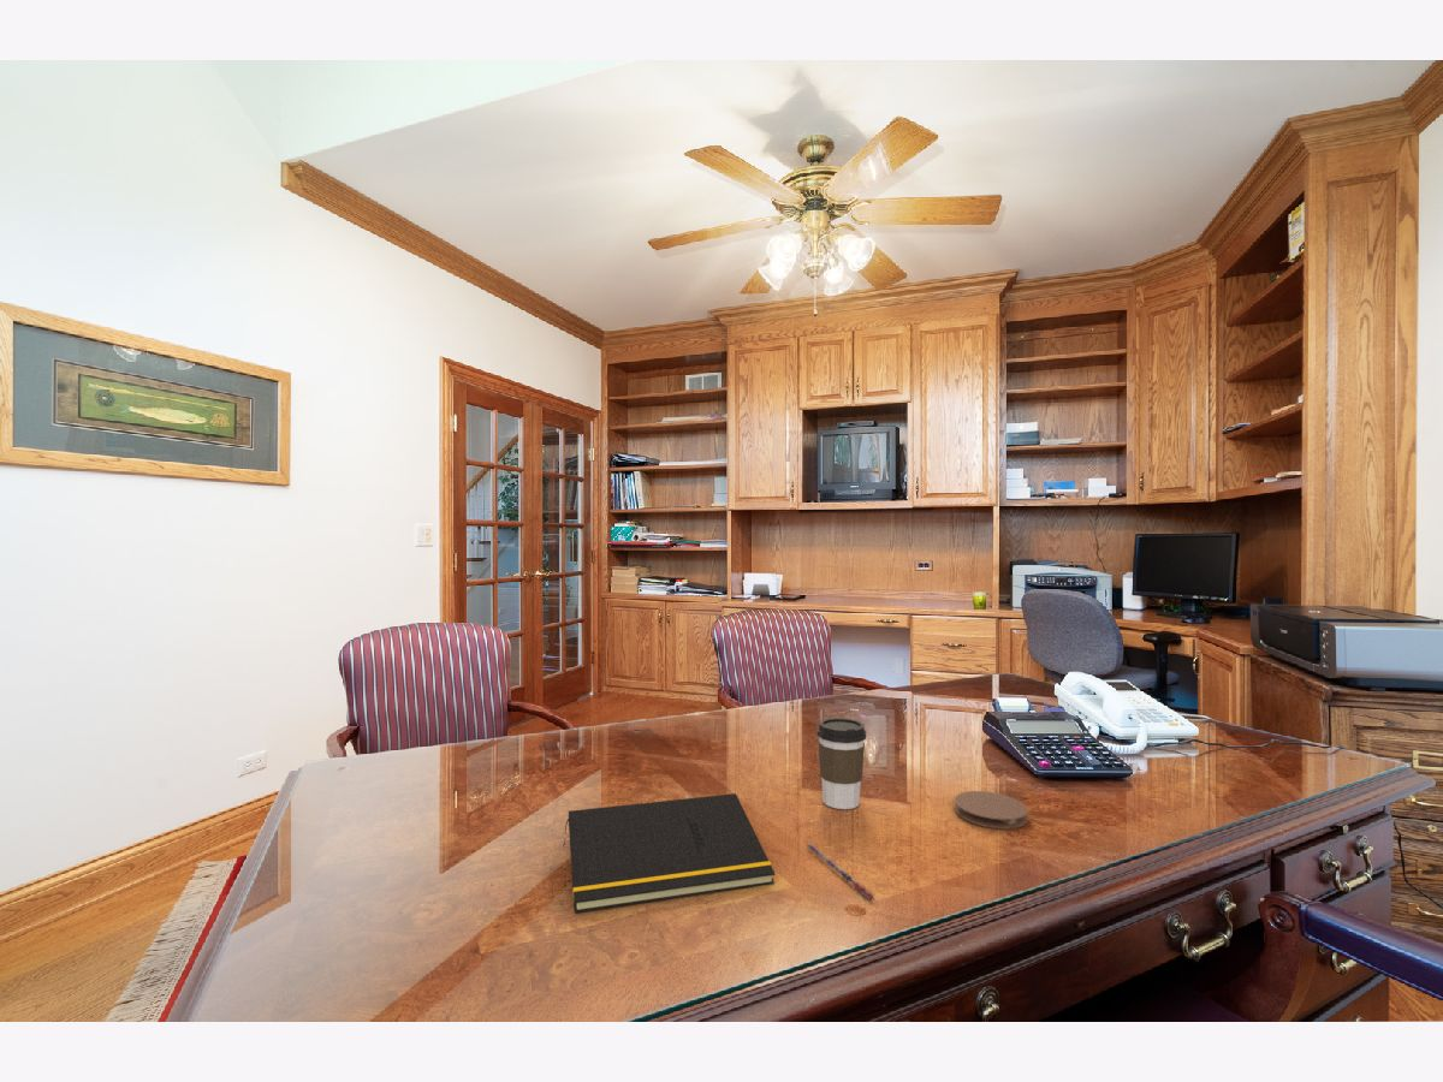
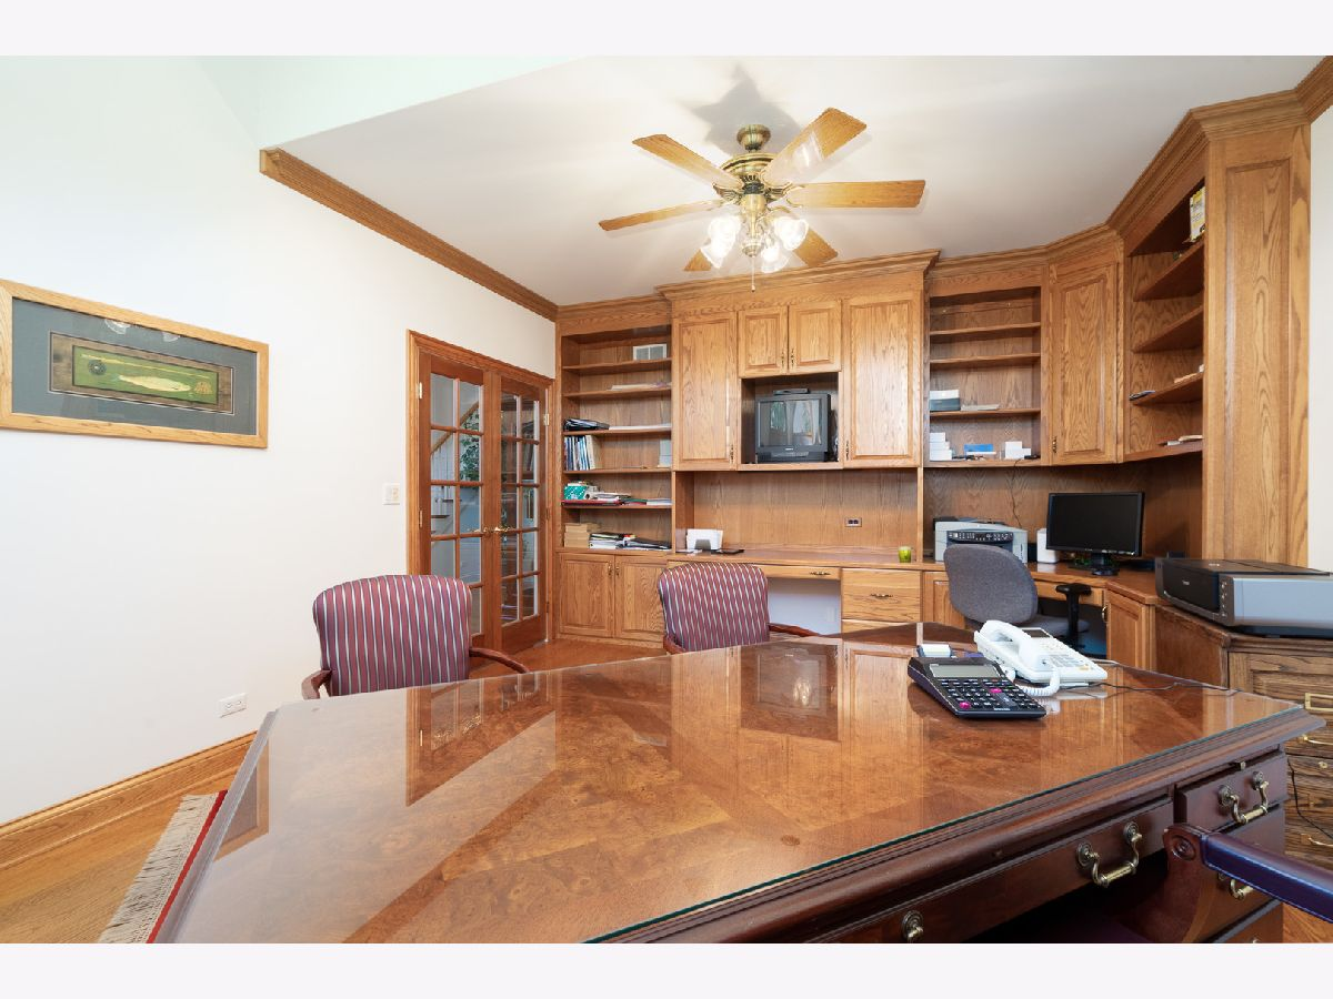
- notepad [562,792,776,914]
- pen [806,842,875,900]
- coaster [954,790,1029,831]
- coffee cup [815,717,867,810]
